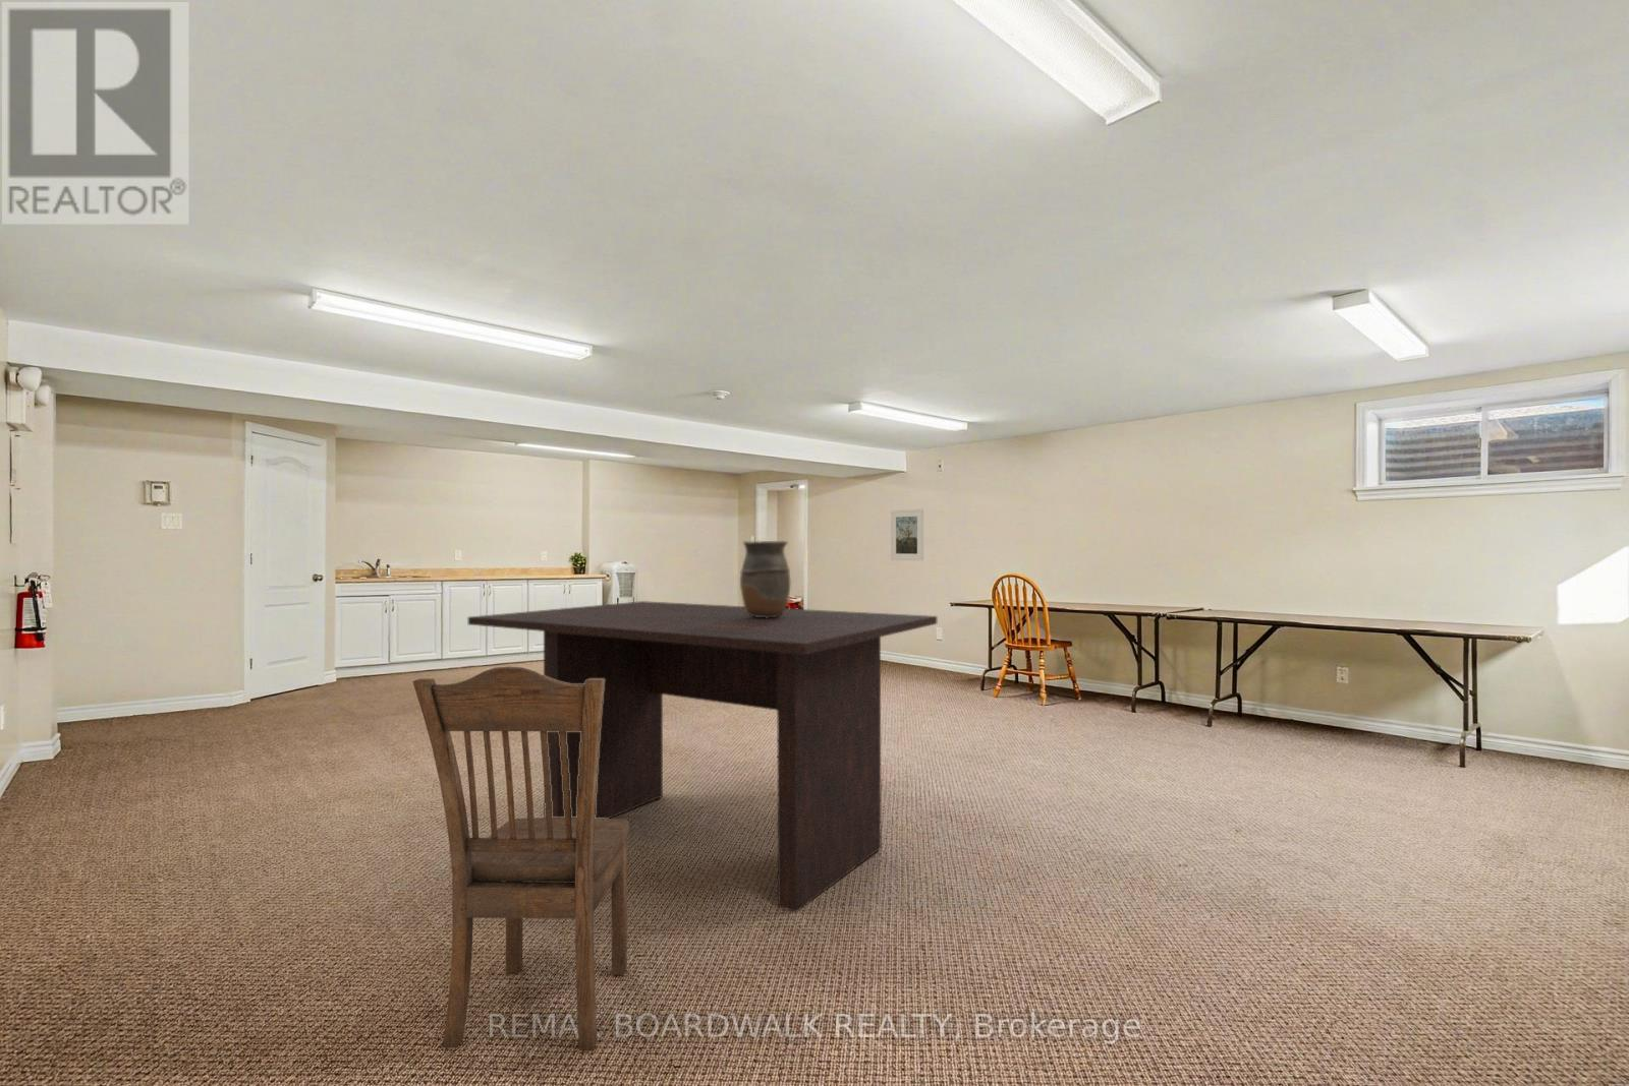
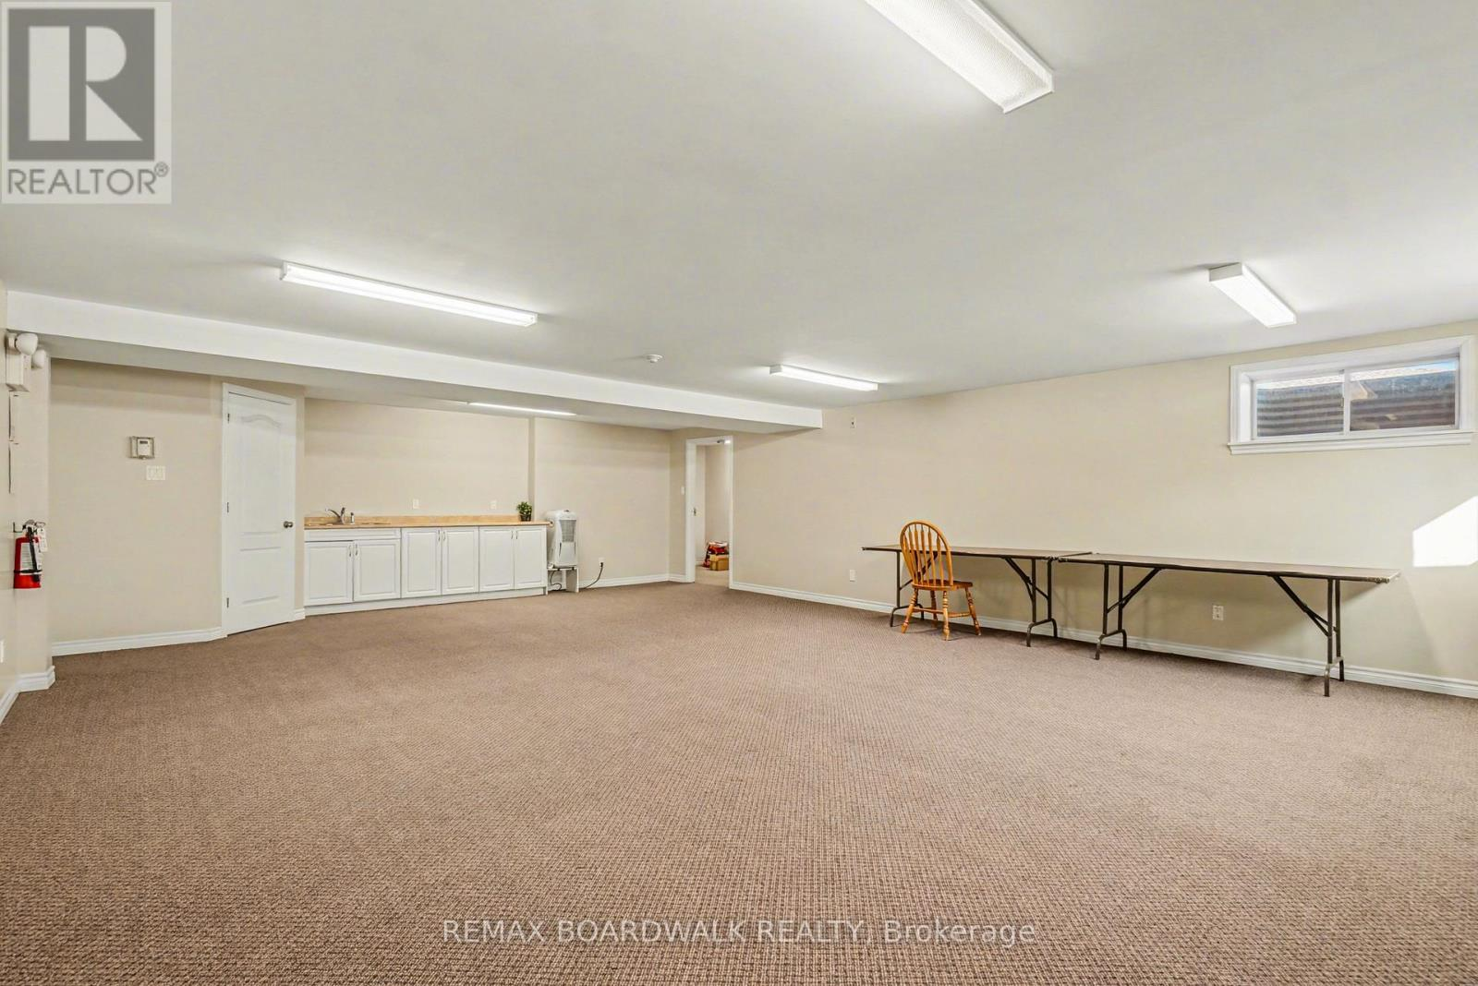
- dining chair [412,665,631,1051]
- vase [739,539,791,618]
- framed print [890,508,924,561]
- dining table [467,600,938,913]
